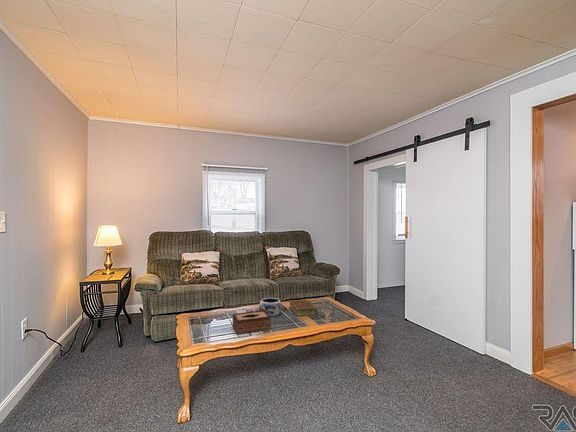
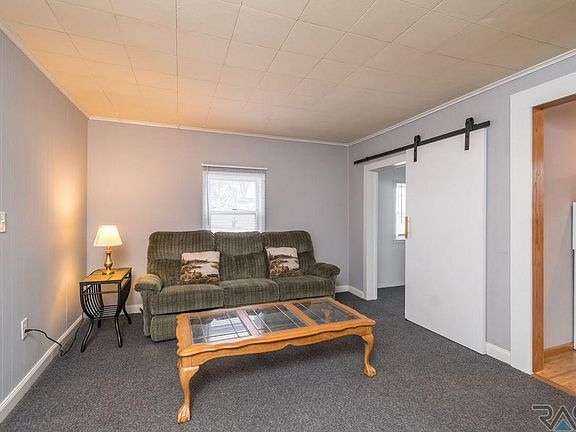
- book [288,299,318,318]
- decorative bowl [258,297,283,318]
- tissue box [232,310,272,336]
